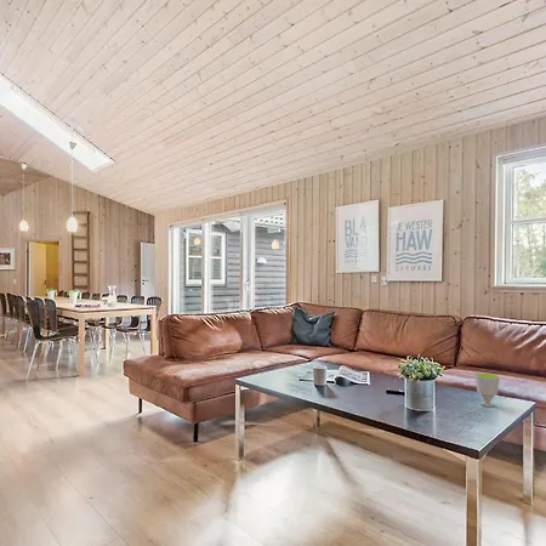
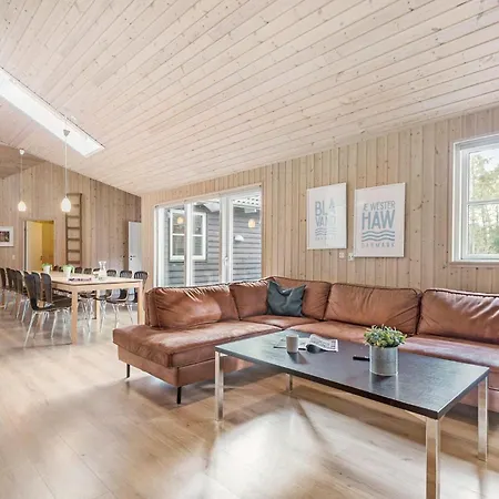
- cup [474,372,501,408]
